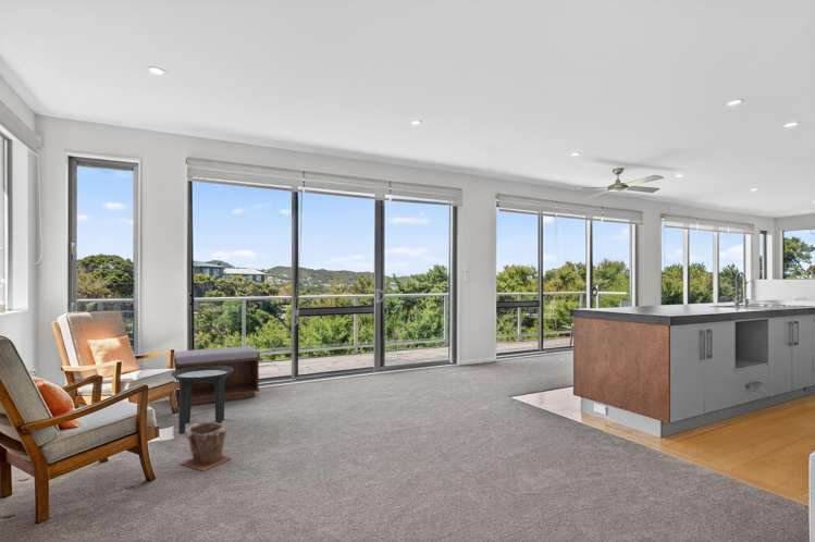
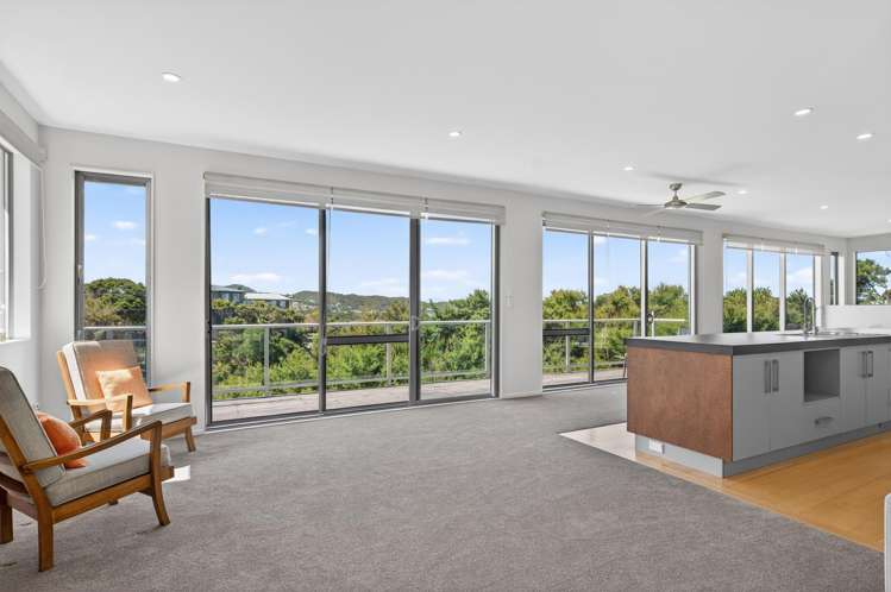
- side table [170,366,234,435]
- plant pot [181,421,232,472]
- bench [173,345,261,406]
